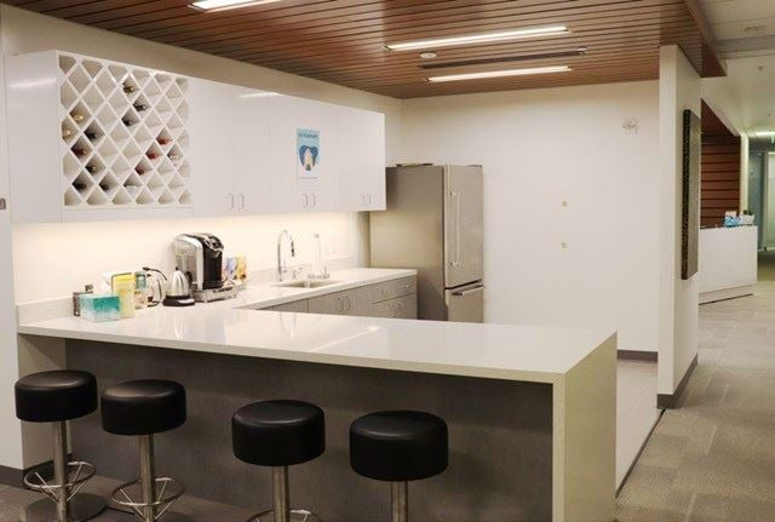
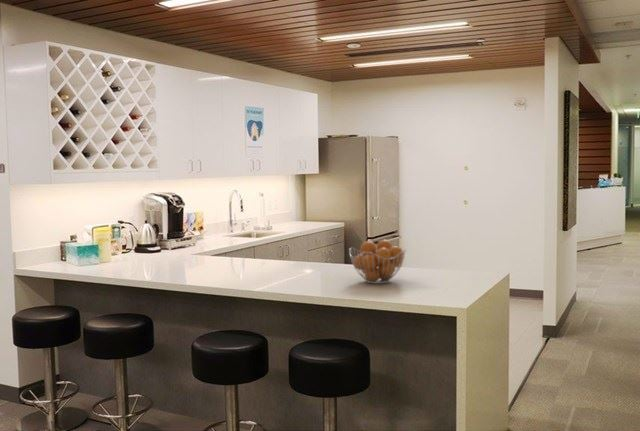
+ fruit basket [348,239,407,285]
